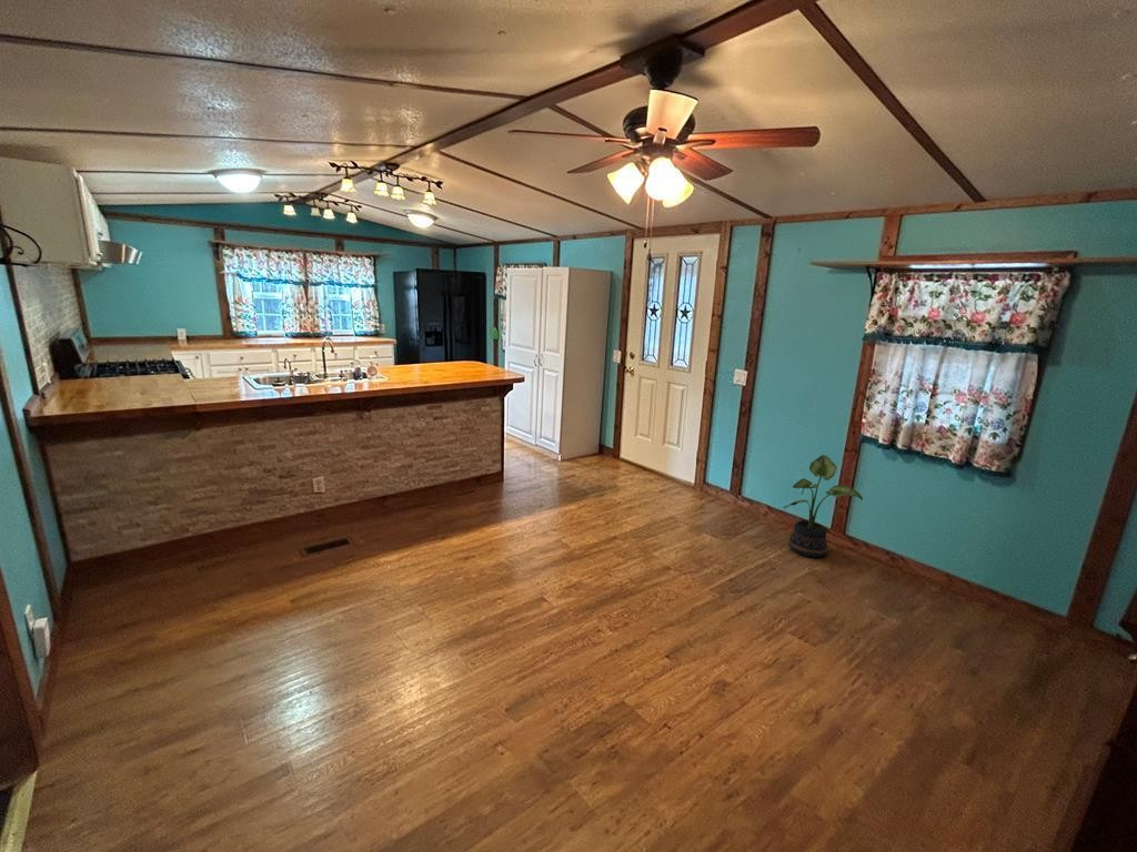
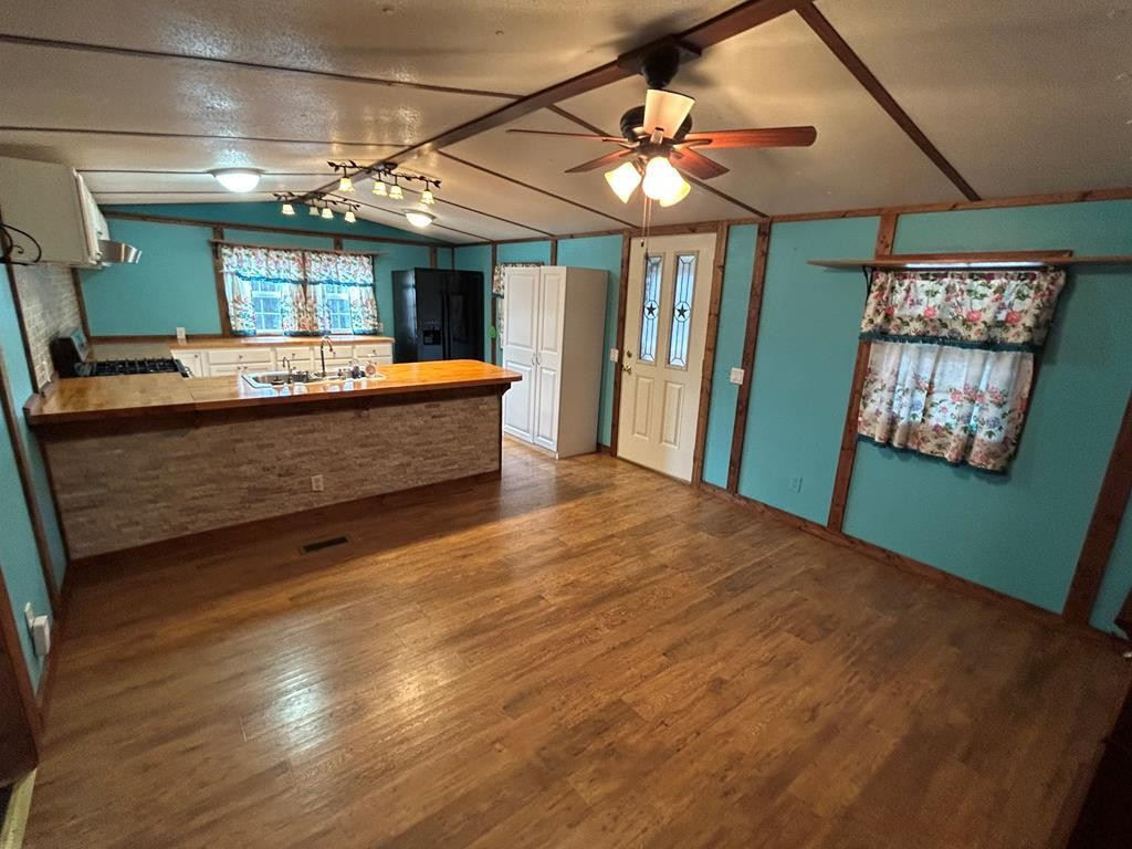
- potted plant [782,454,864,558]
